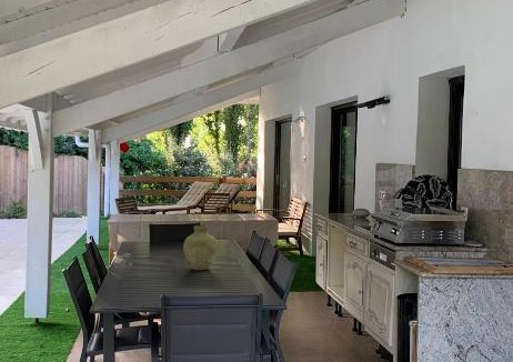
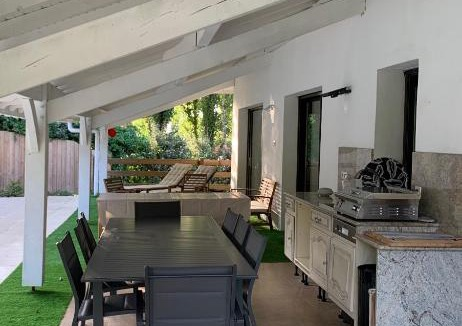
- vase [182,224,219,271]
